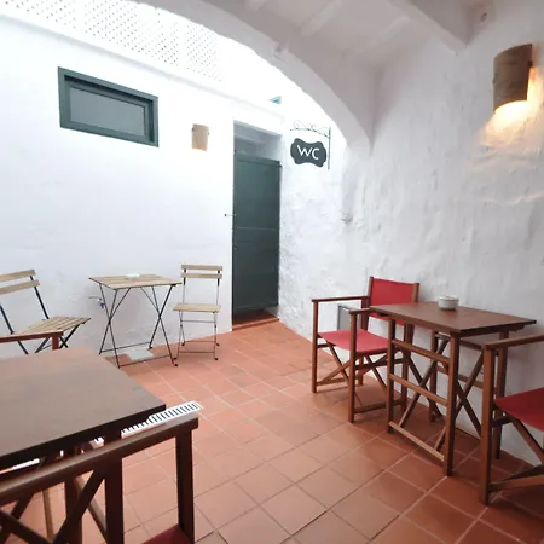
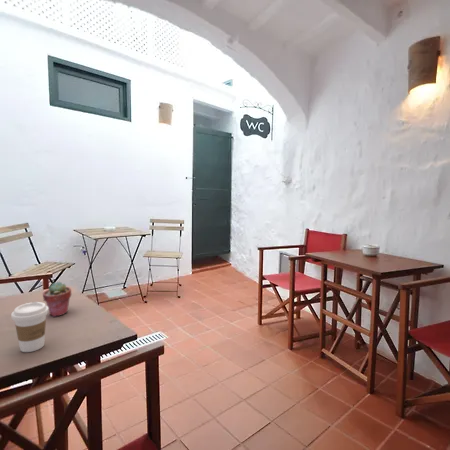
+ potted succulent [42,281,72,318]
+ coffee cup [10,301,49,353]
